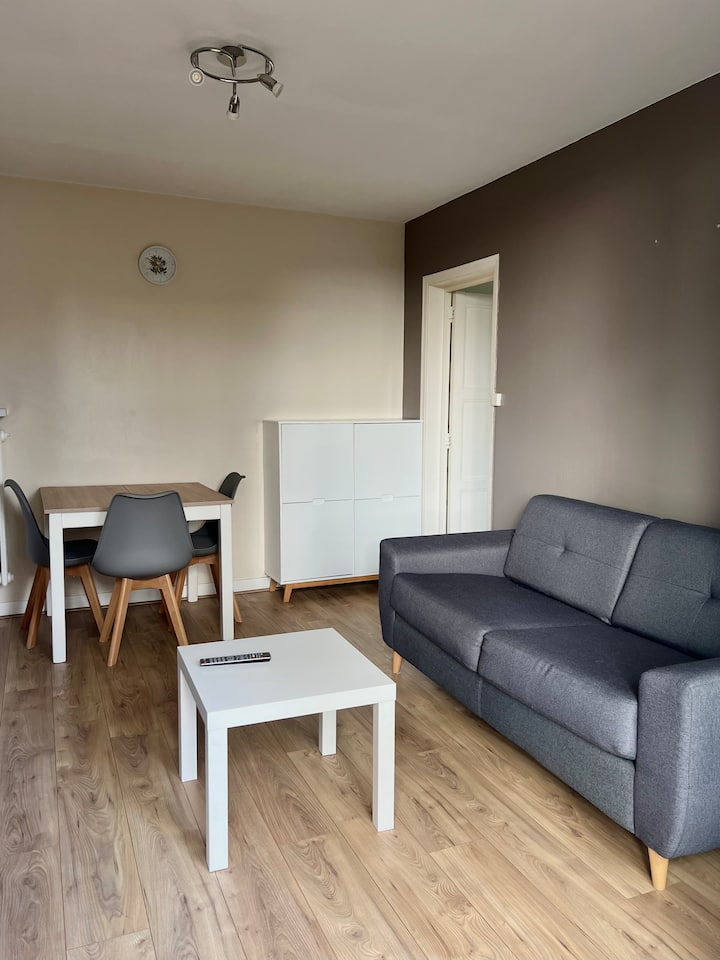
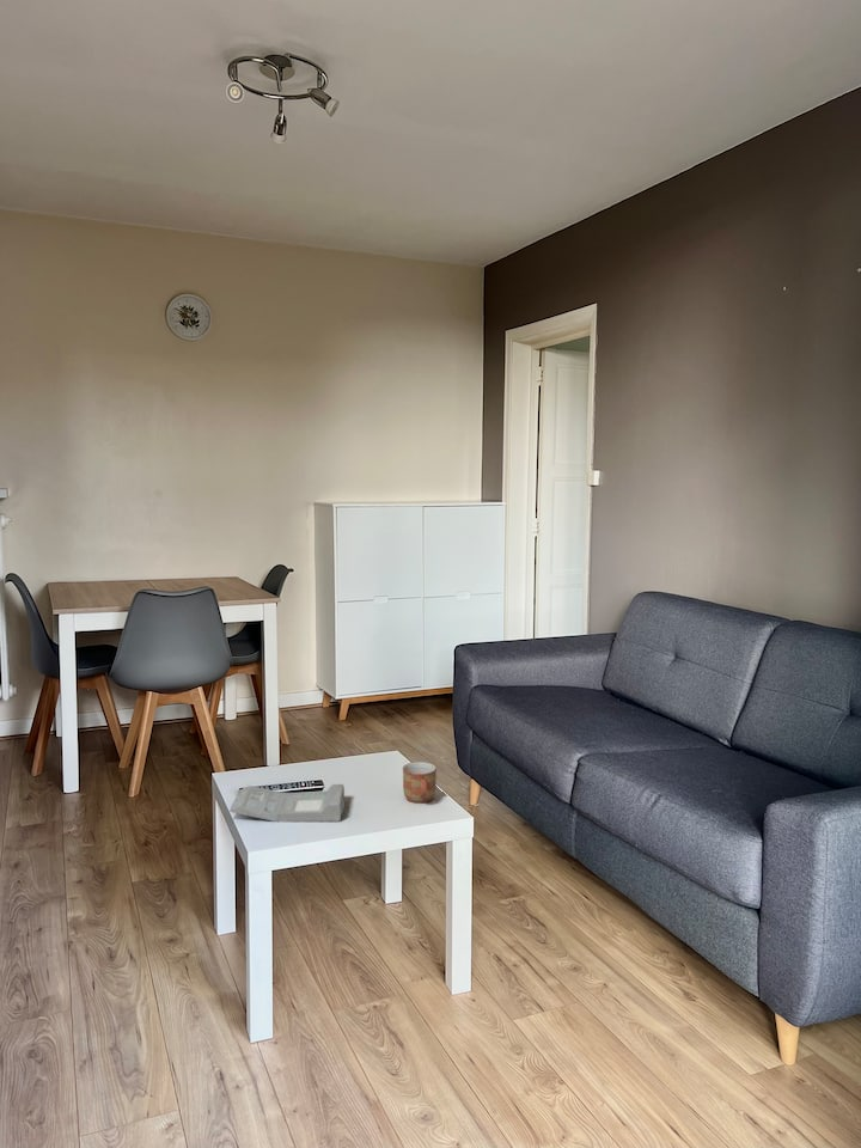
+ mug [402,761,438,804]
+ magazine [227,783,346,823]
